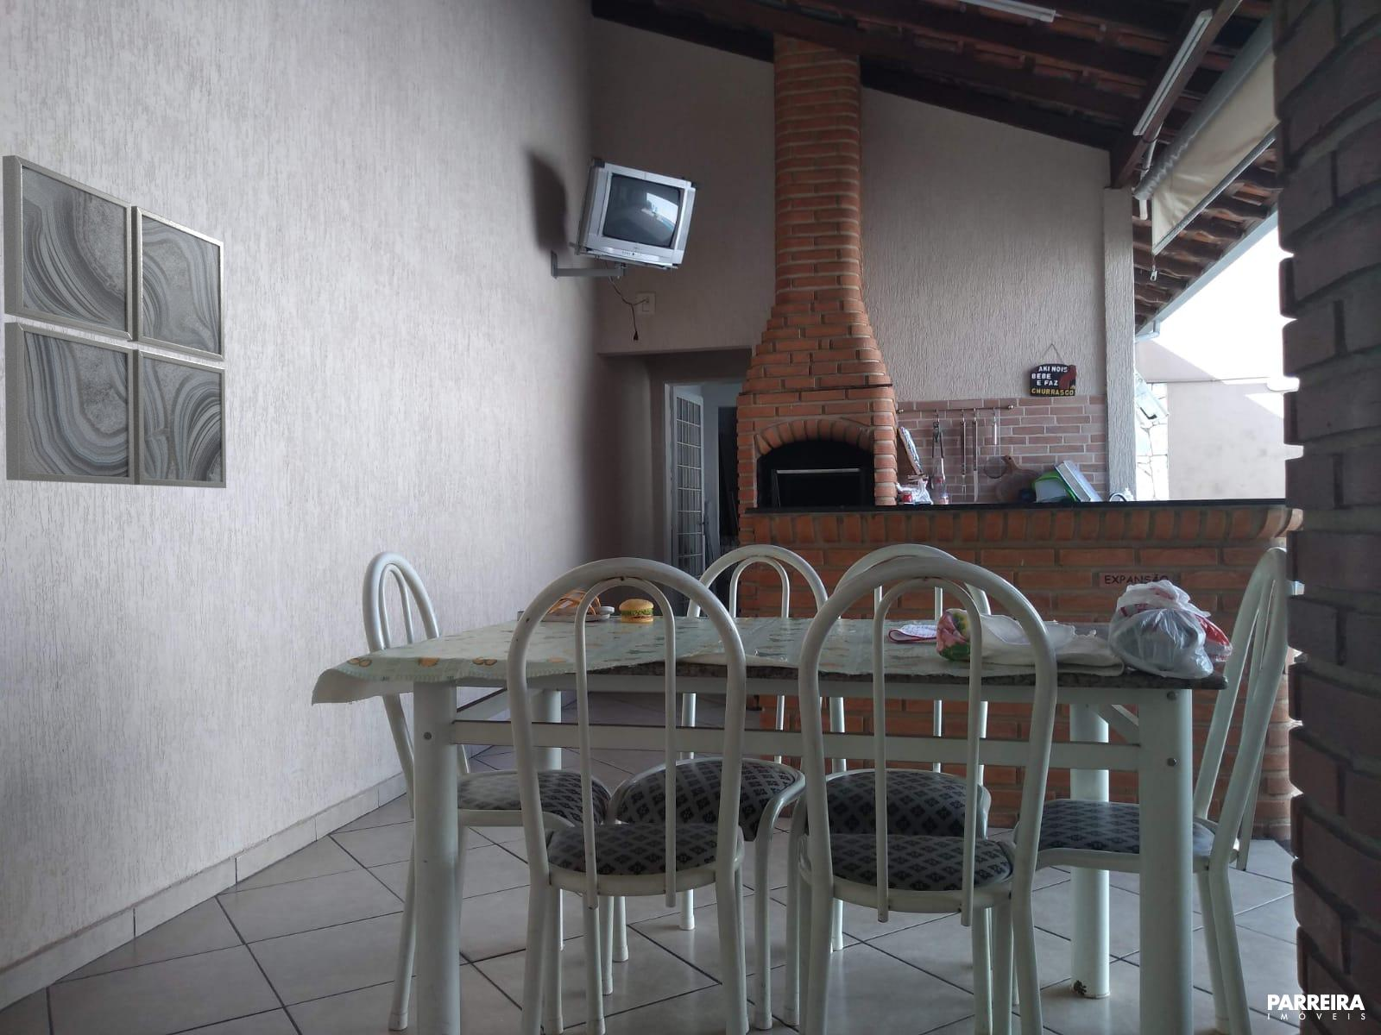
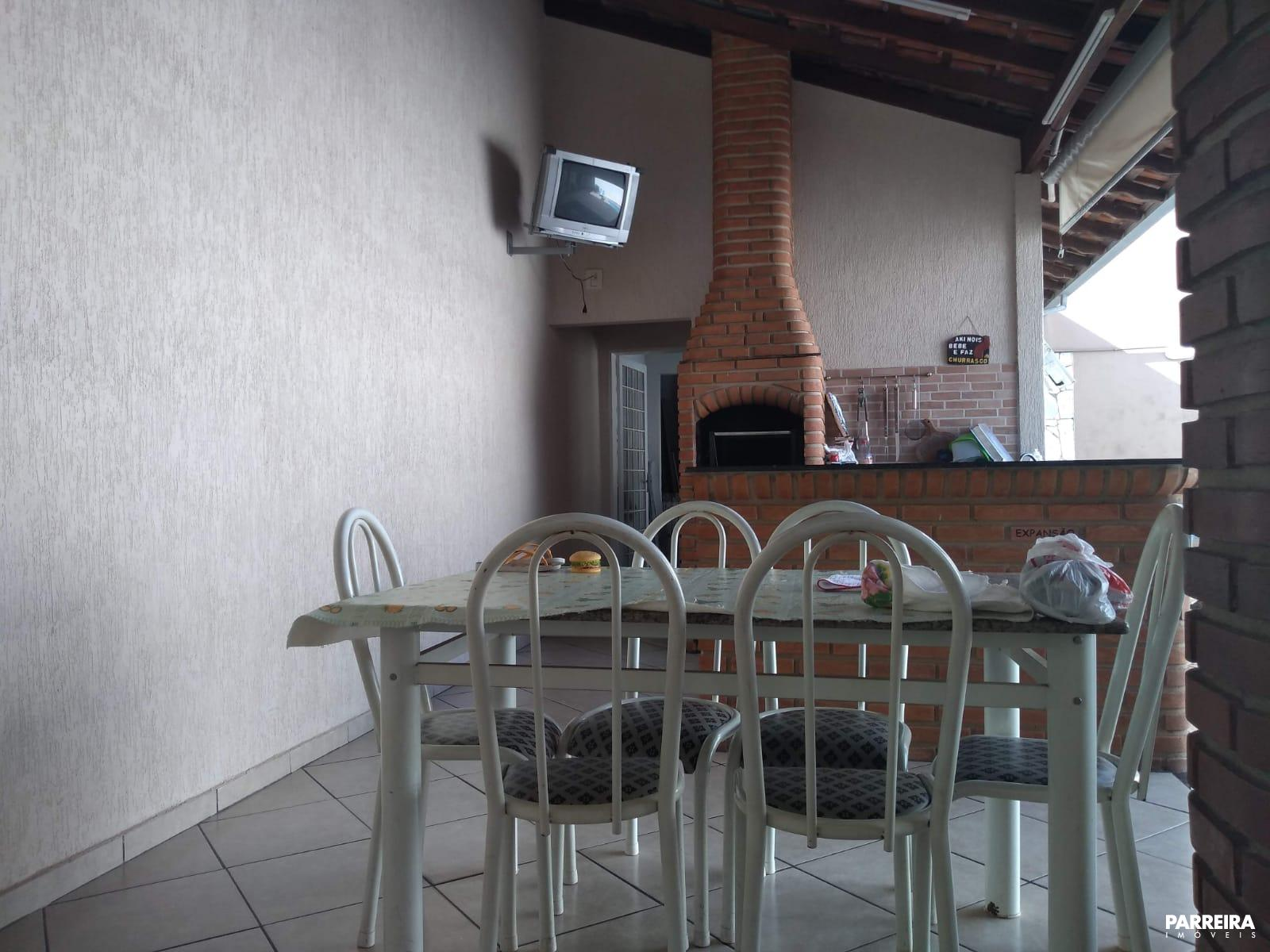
- wall art [2,154,227,489]
